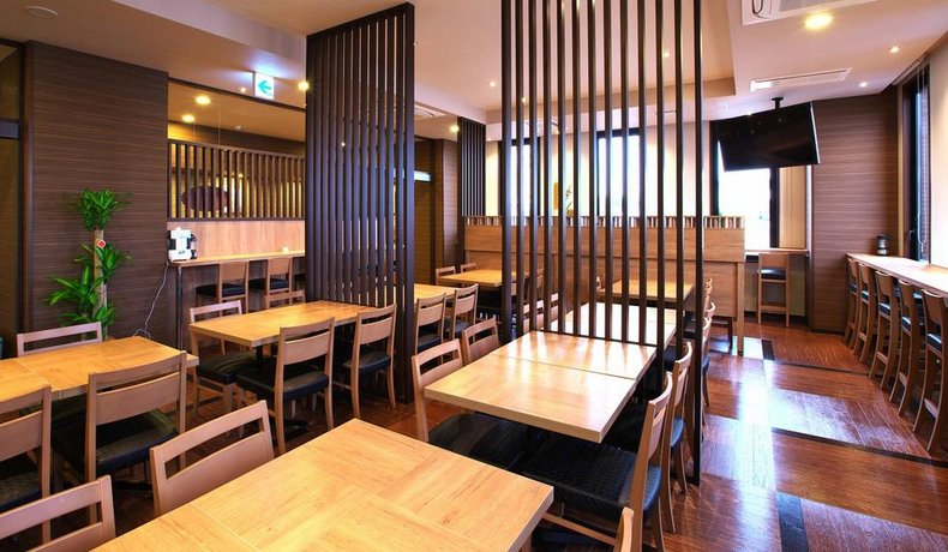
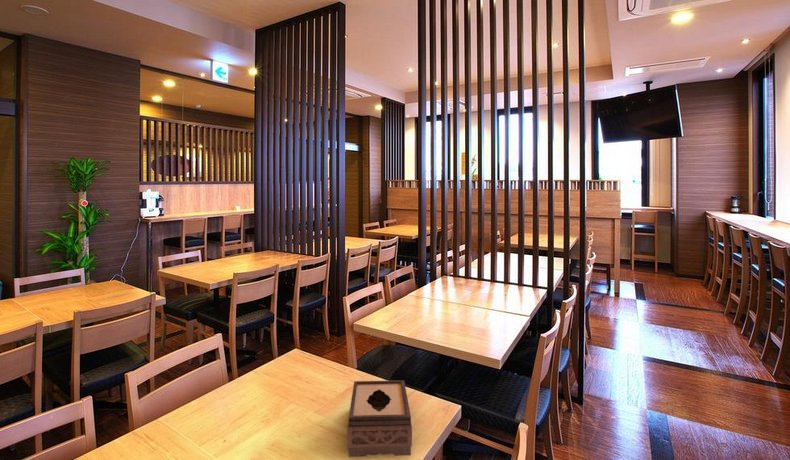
+ tissue box [347,379,413,458]
